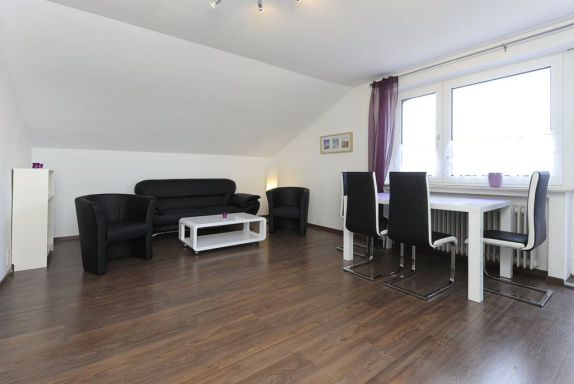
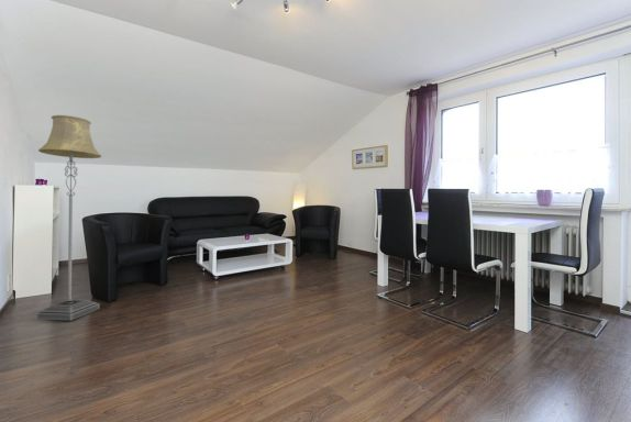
+ floor lamp [35,114,102,322]
